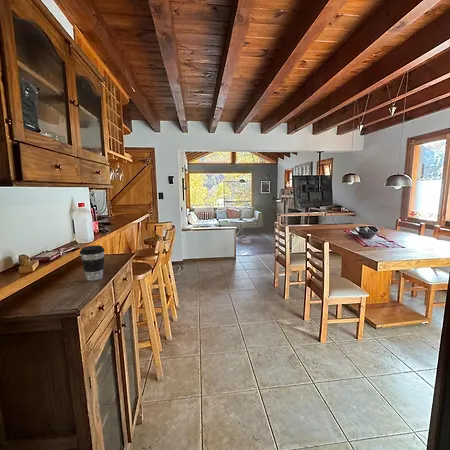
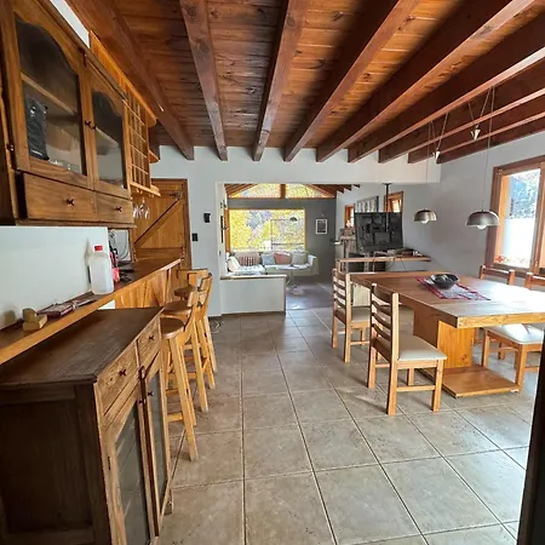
- coffee cup [79,245,106,281]
